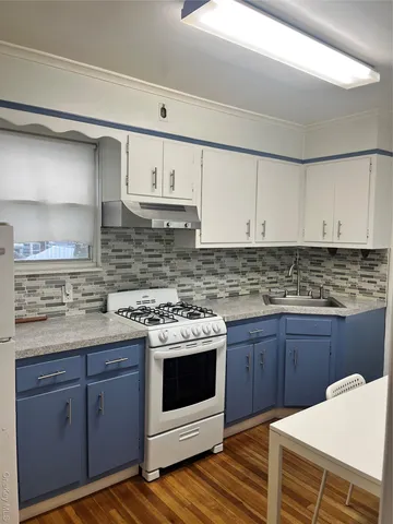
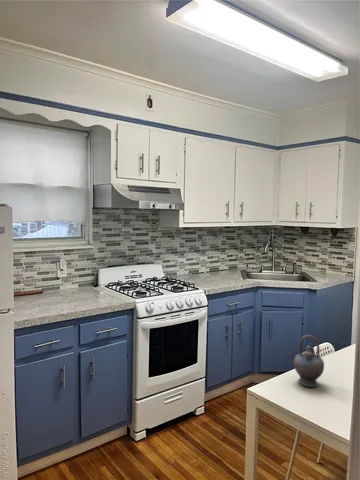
+ teapot [287,334,325,388]
